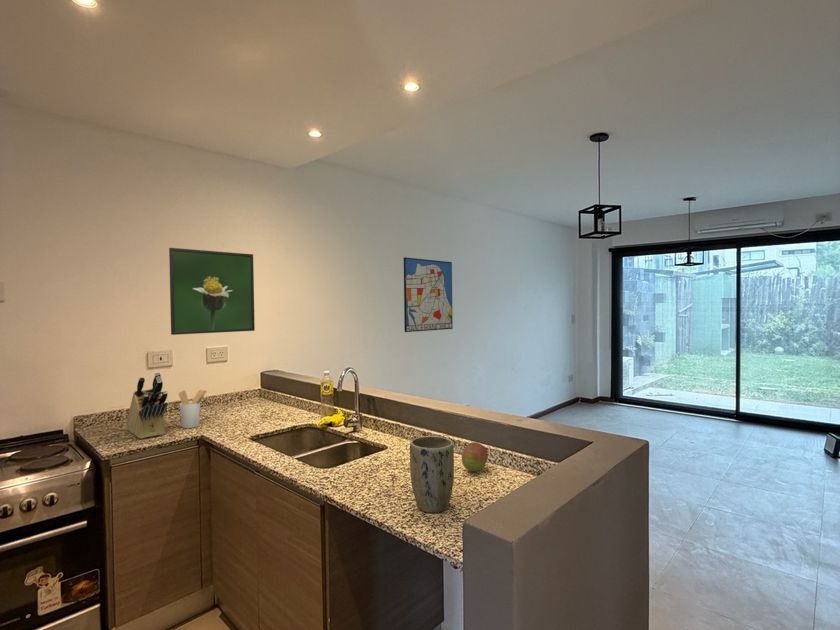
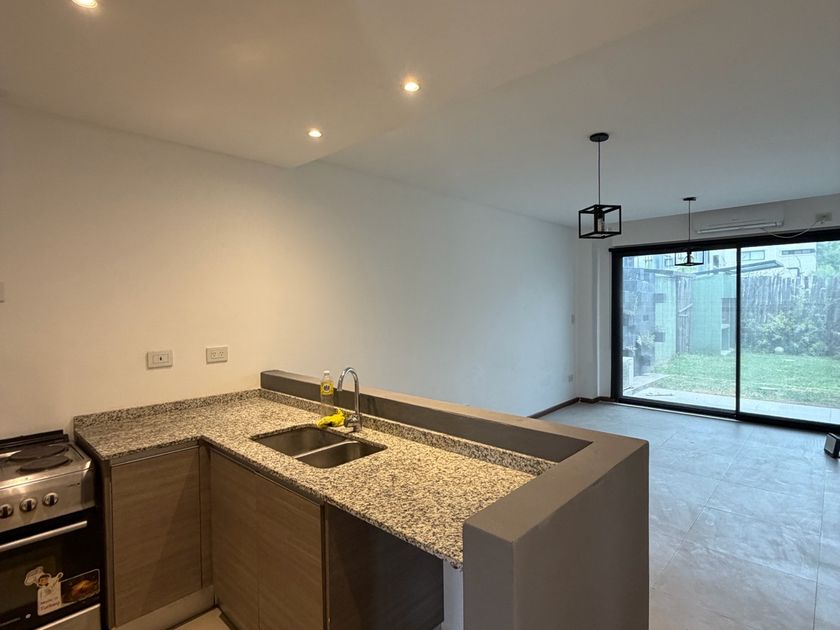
- fruit [461,441,489,472]
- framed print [168,247,256,336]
- wall art [403,256,454,333]
- plant pot [409,435,455,514]
- utensil holder [178,389,208,429]
- knife block [125,371,169,440]
